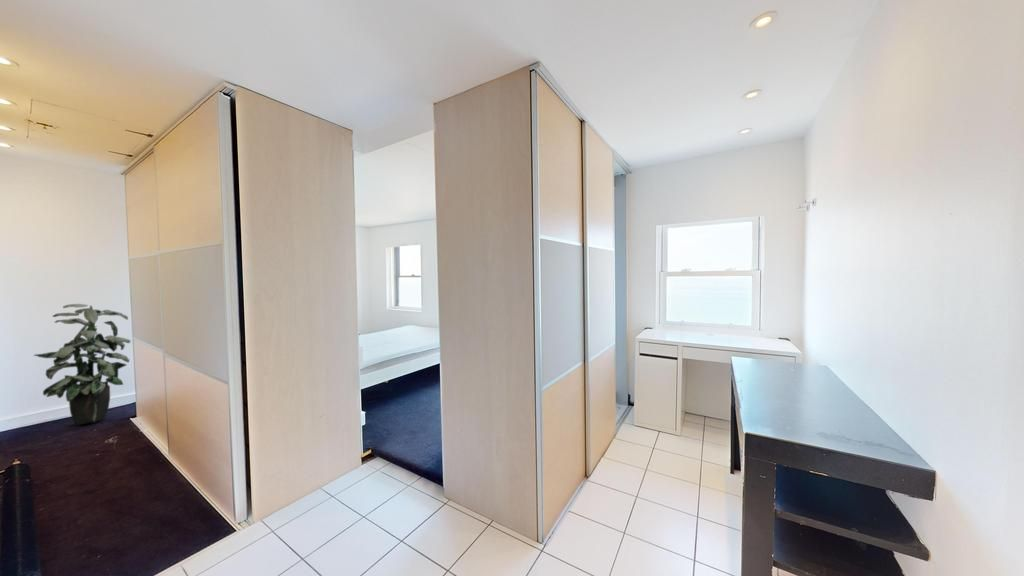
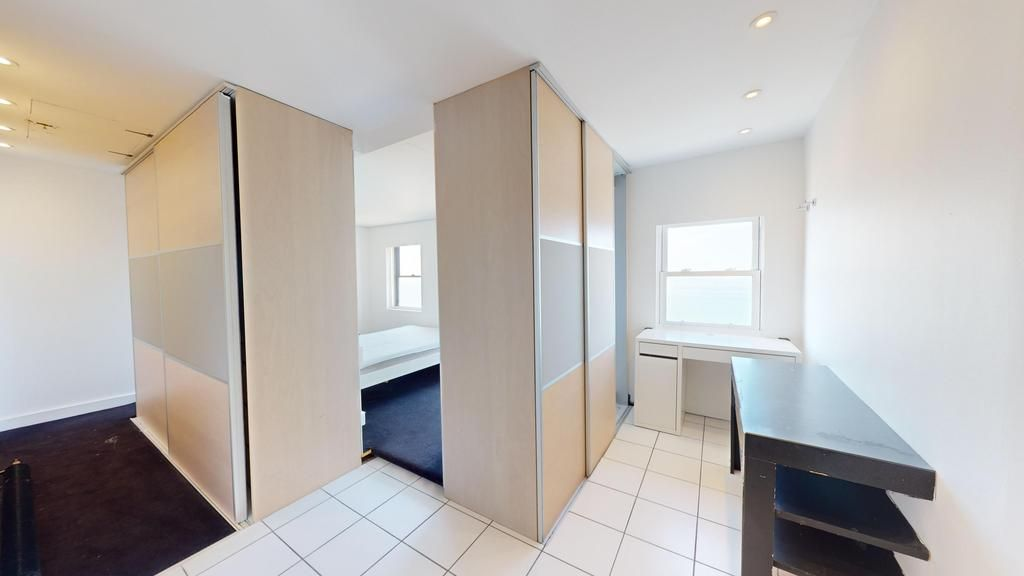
- indoor plant [33,303,131,426]
